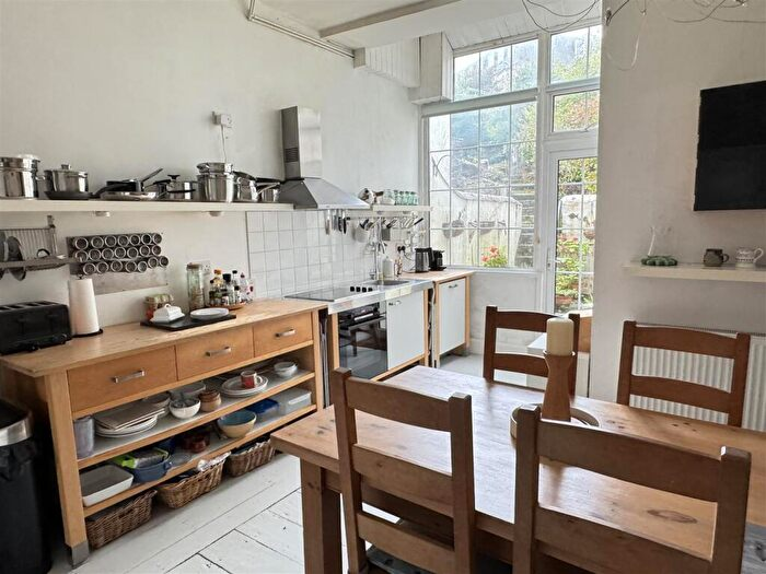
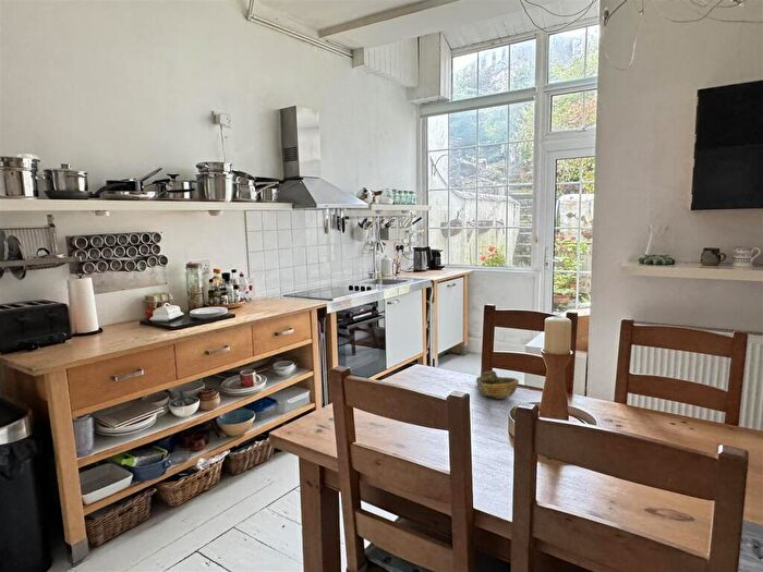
+ decorative bowl [475,369,520,400]
